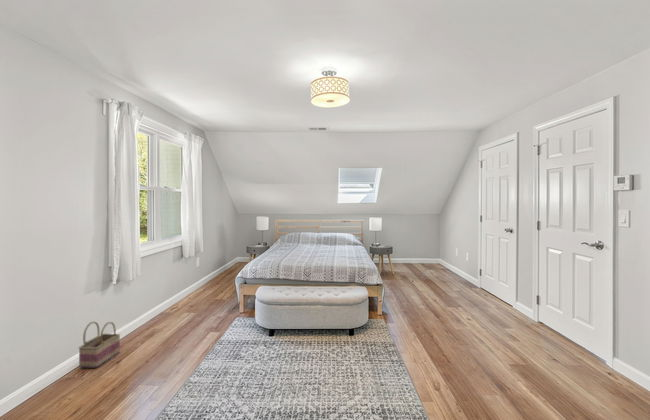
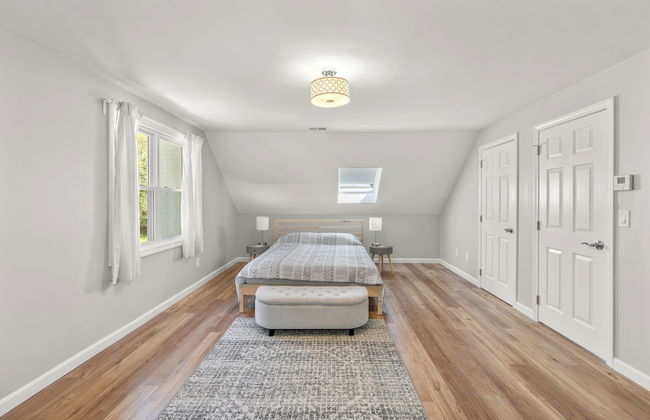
- basket [78,321,121,369]
